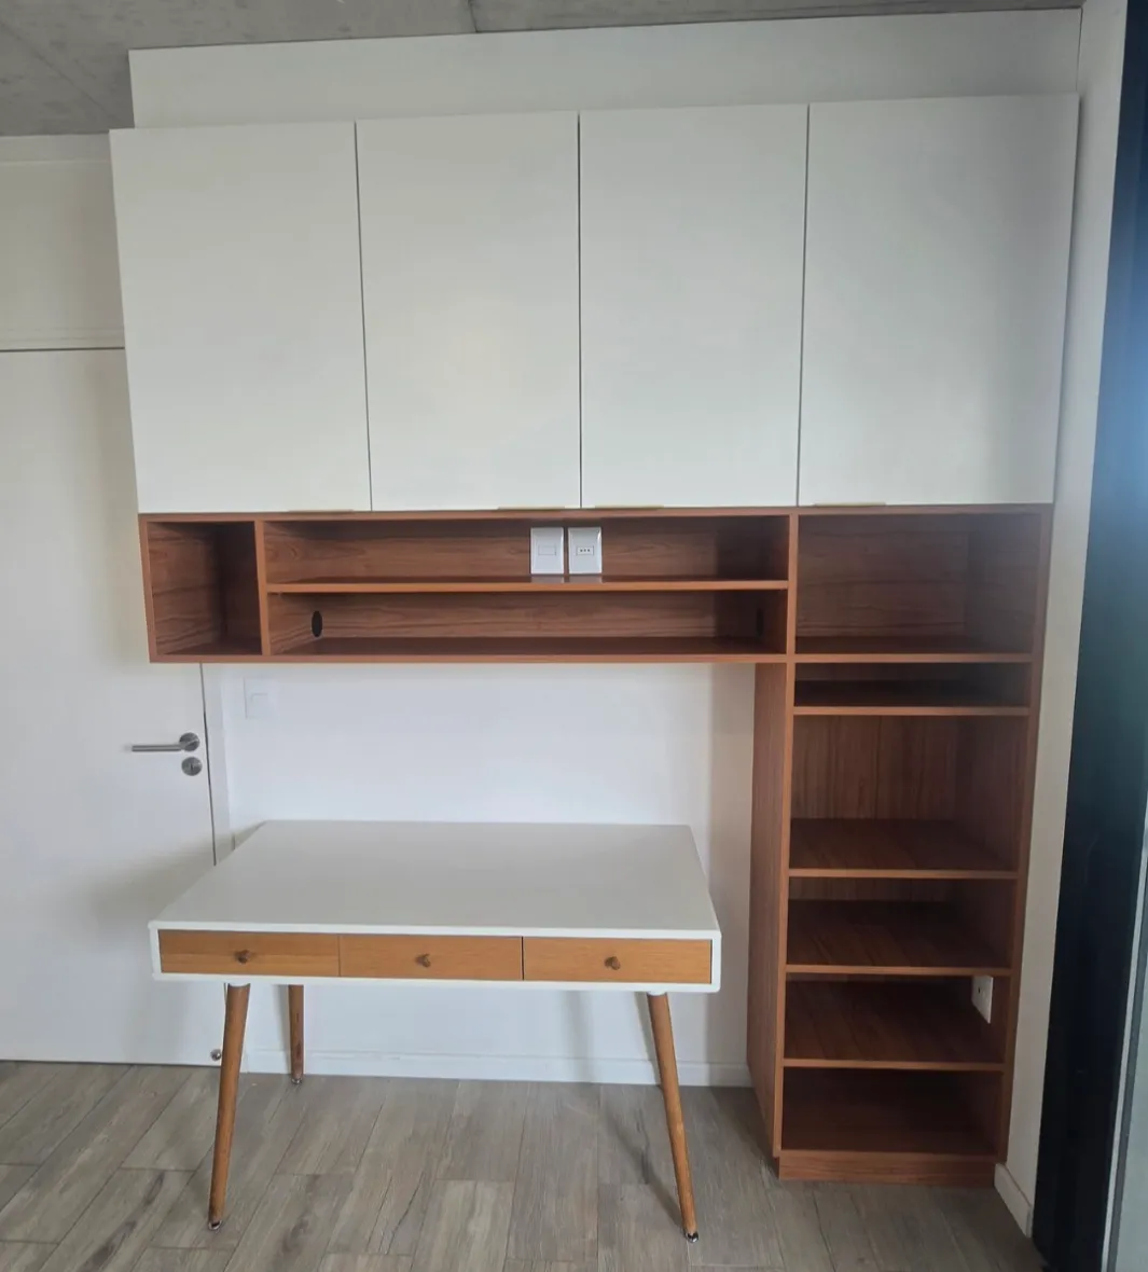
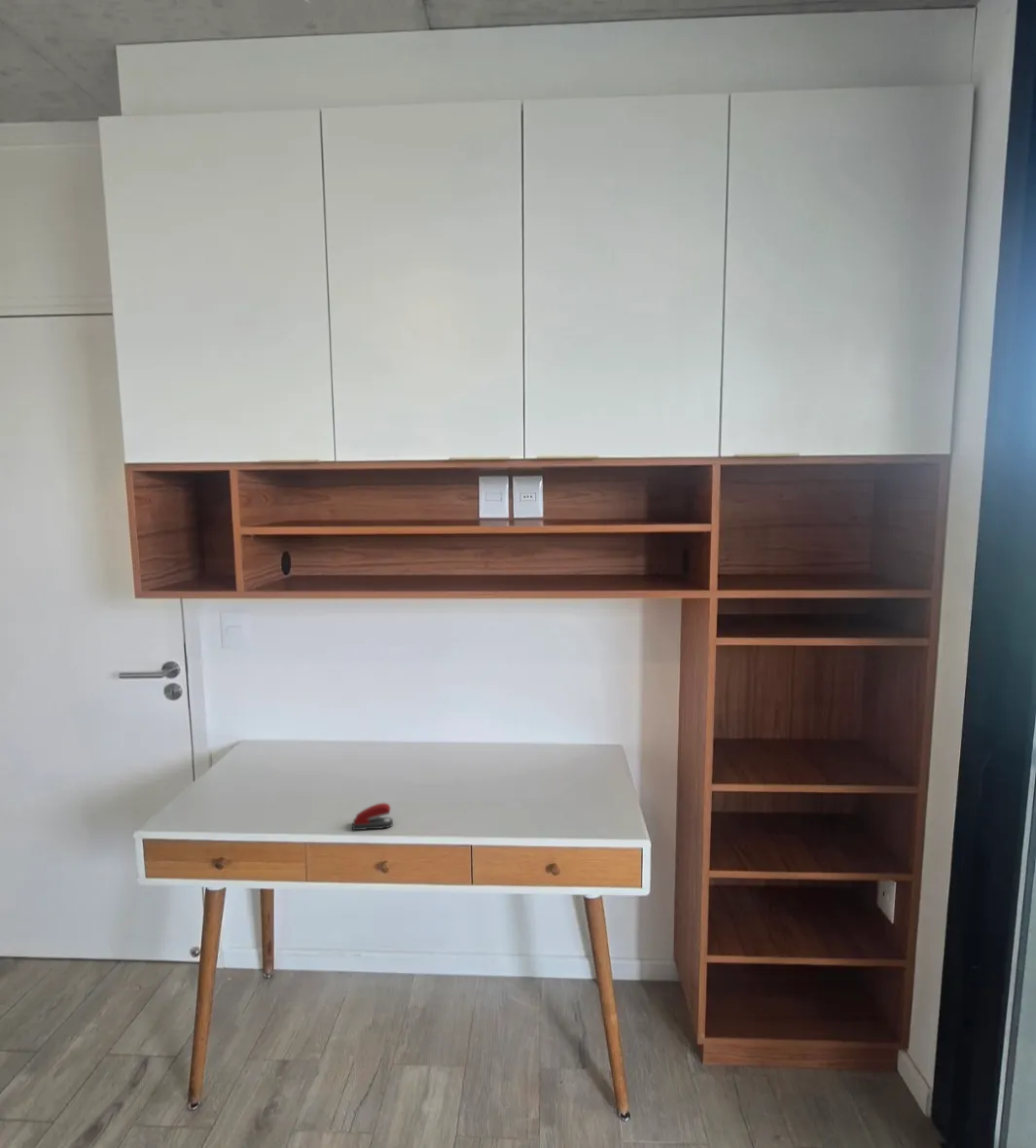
+ stapler [351,802,394,831]
